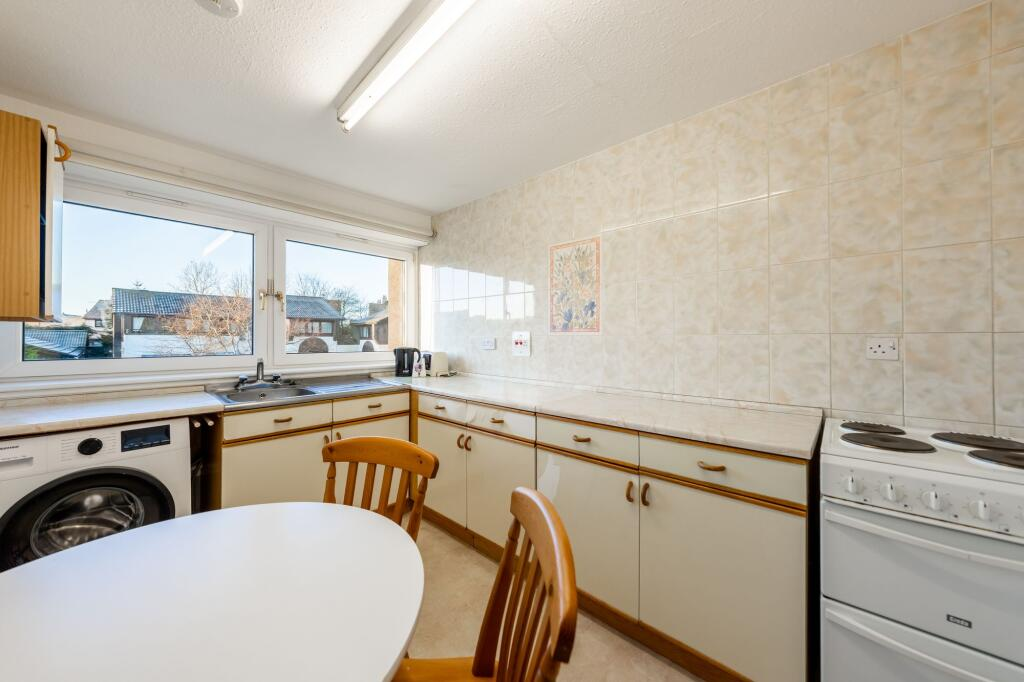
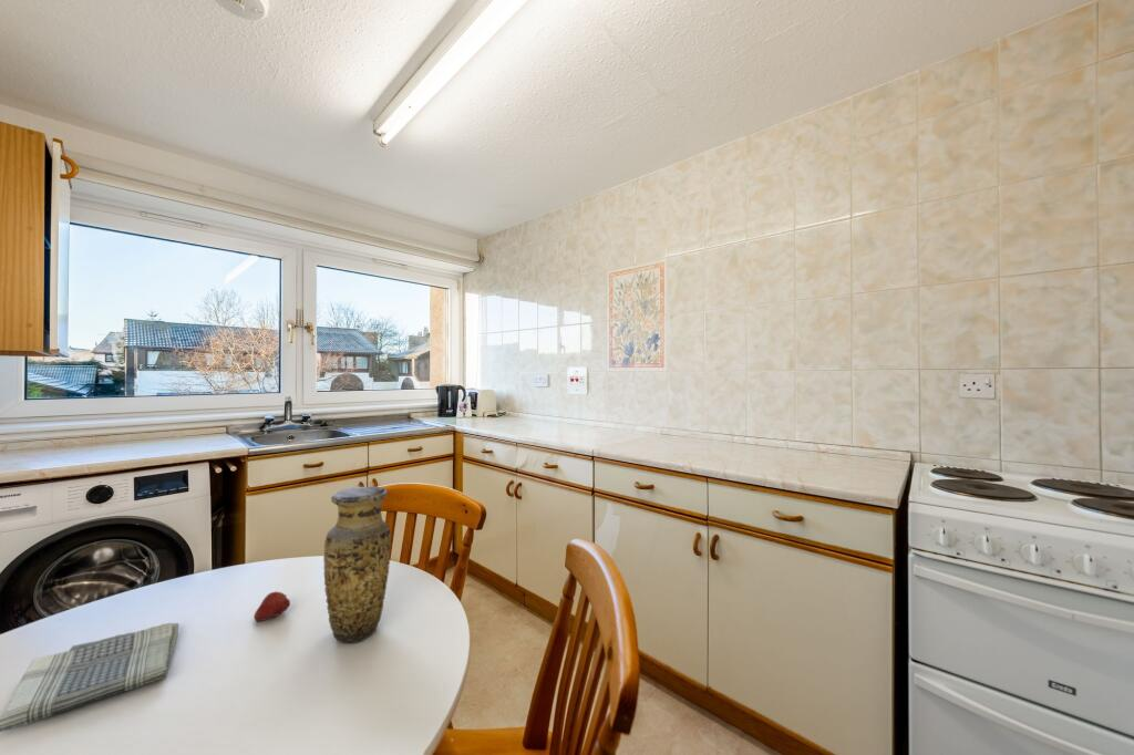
+ dish towel [0,622,179,733]
+ vase [322,486,392,644]
+ fruit [252,590,291,623]
